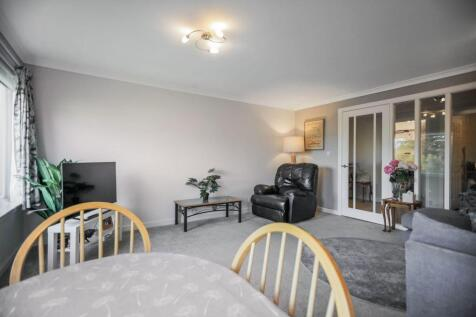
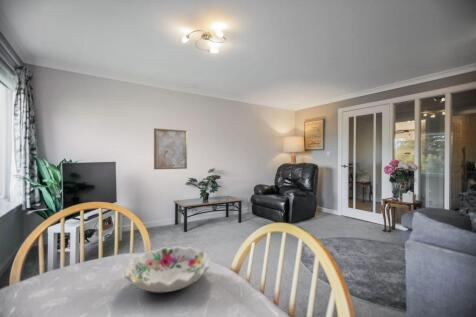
+ decorative bowl [123,245,212,293]
+ wall art [153,127,188,170]
